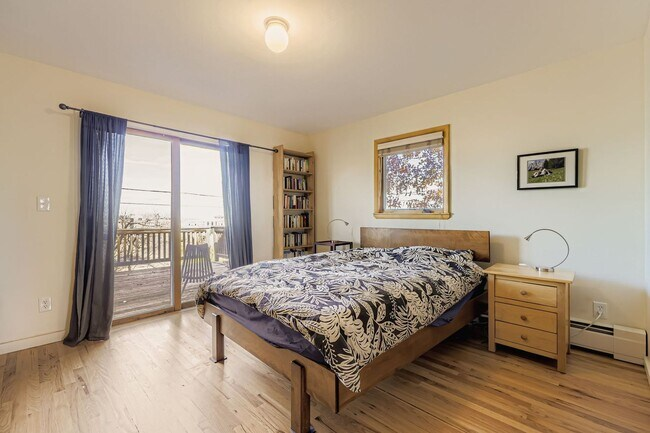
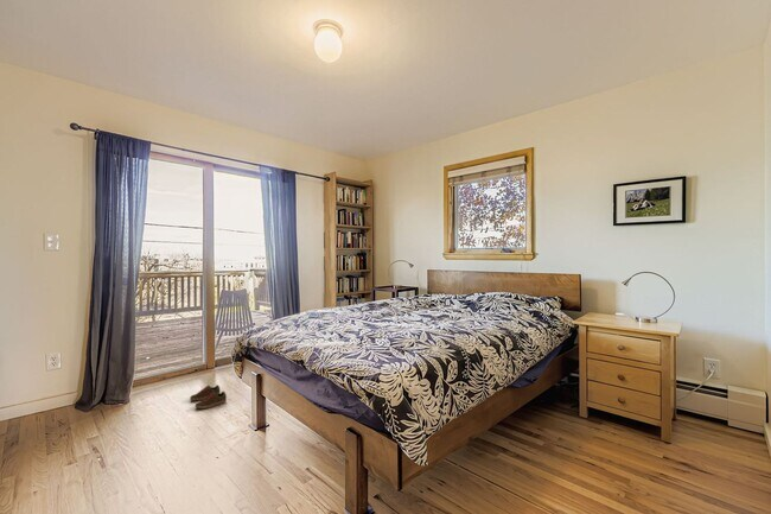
+ shoe [189,385,228,410]
